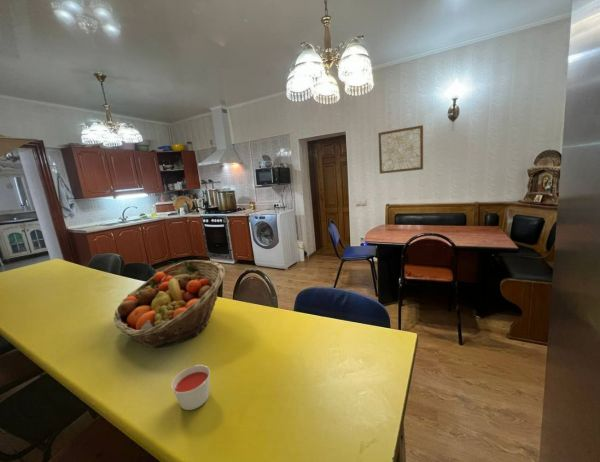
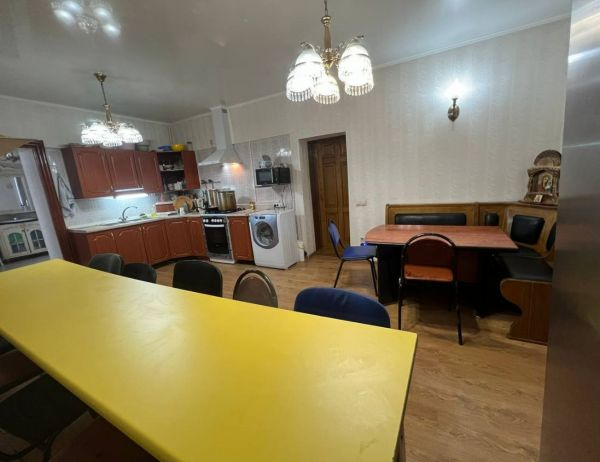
- fruit basket [113,259,226,349]
- candle [170,364,211,411]
- wall art [377,124,424,175]
